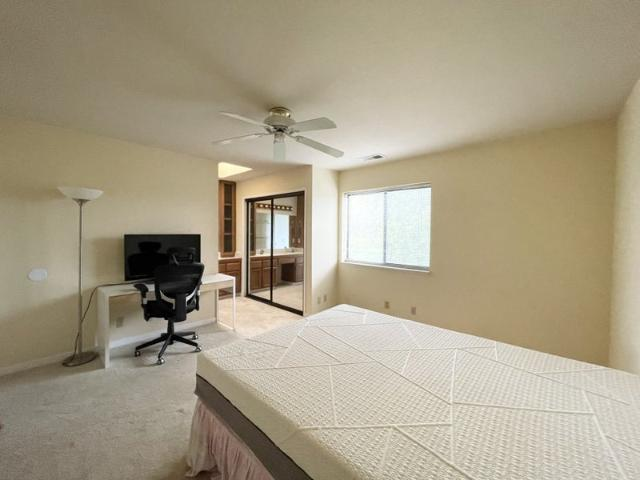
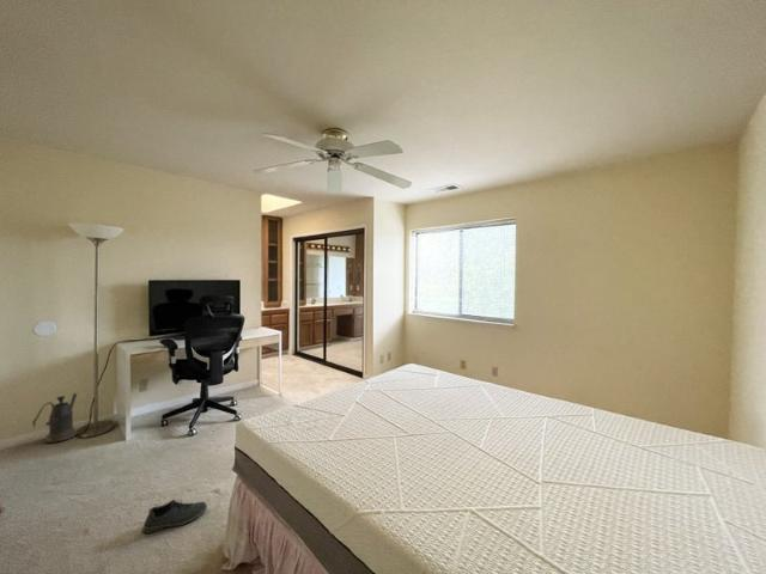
+ shoe [141,499,208,535]
+ watering can [31,392,78,444]
